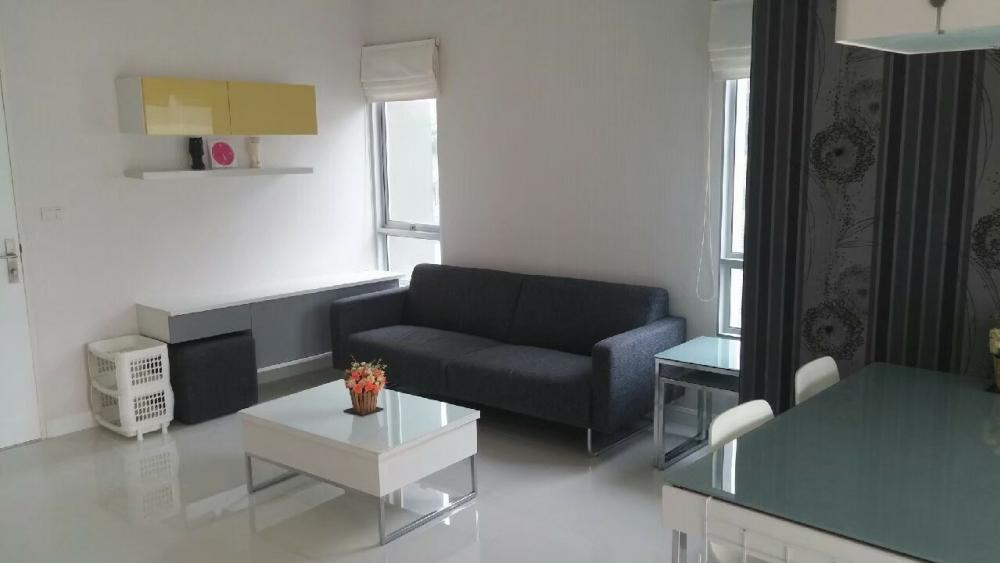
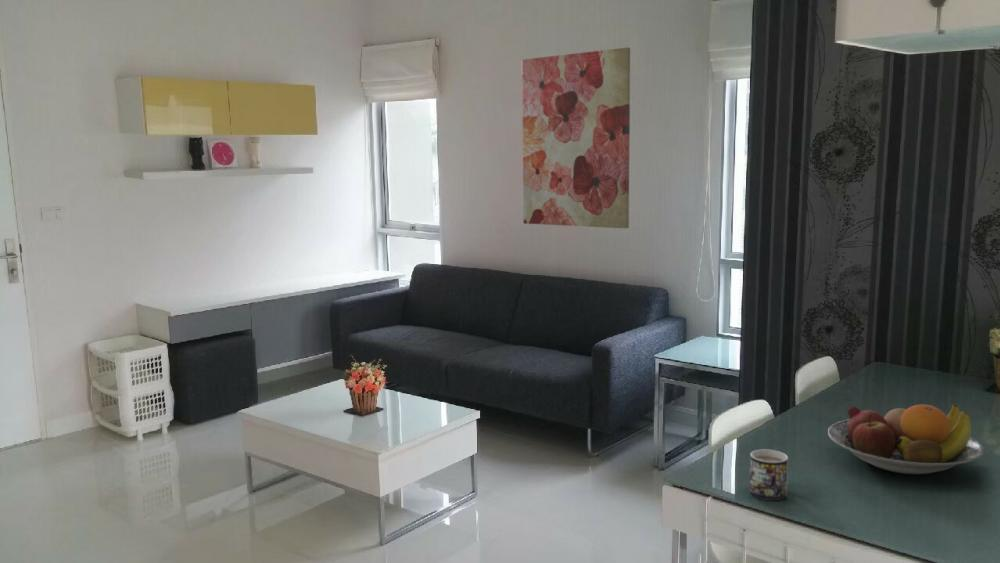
+ wall art [521,47,631,229]
+ mug [748,448,789,501]
+ fruit bowl [827,403,985,475]
